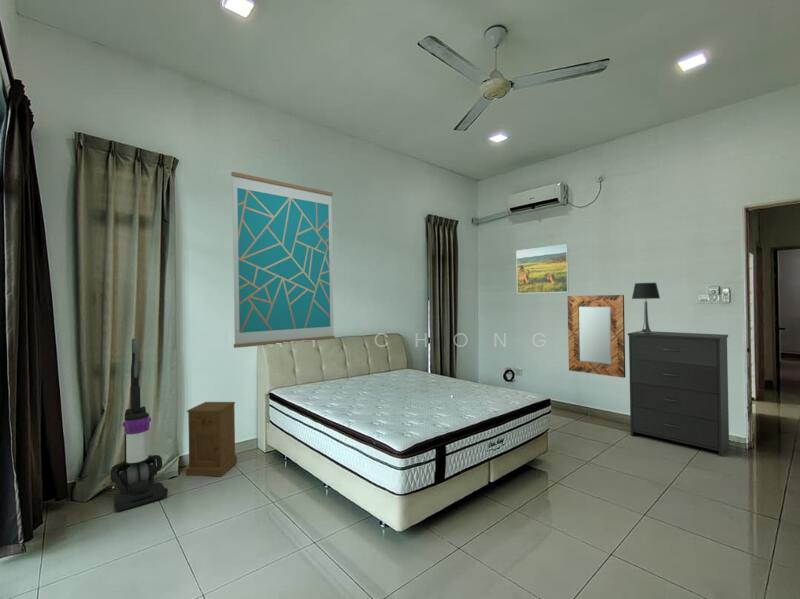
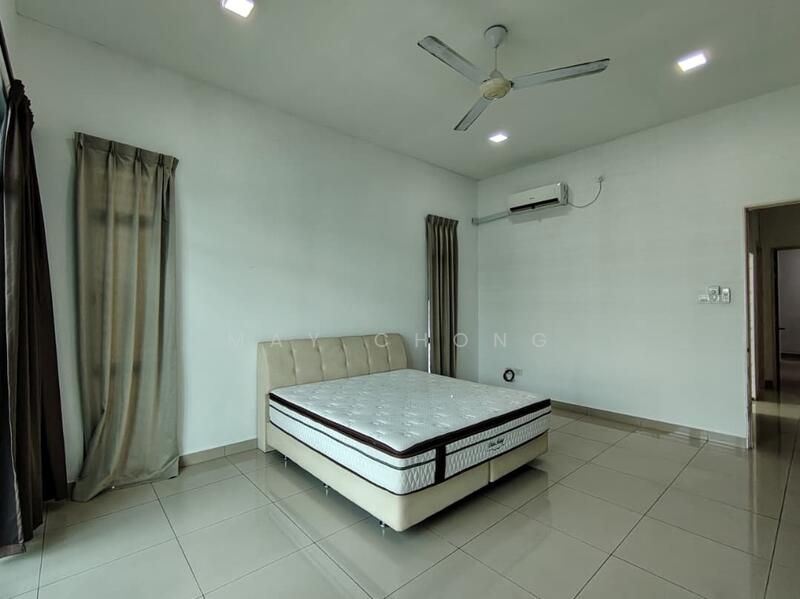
- home mirror [567,294,626,379]
- table lamp [631,282,661,333]
- nightstand [185,401,238,477]
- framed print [515,243,570,295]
- wall art [230,171,336,349]
- vacuum cleaner [109,338,168,513]
- dresser [627,330,730,458]
